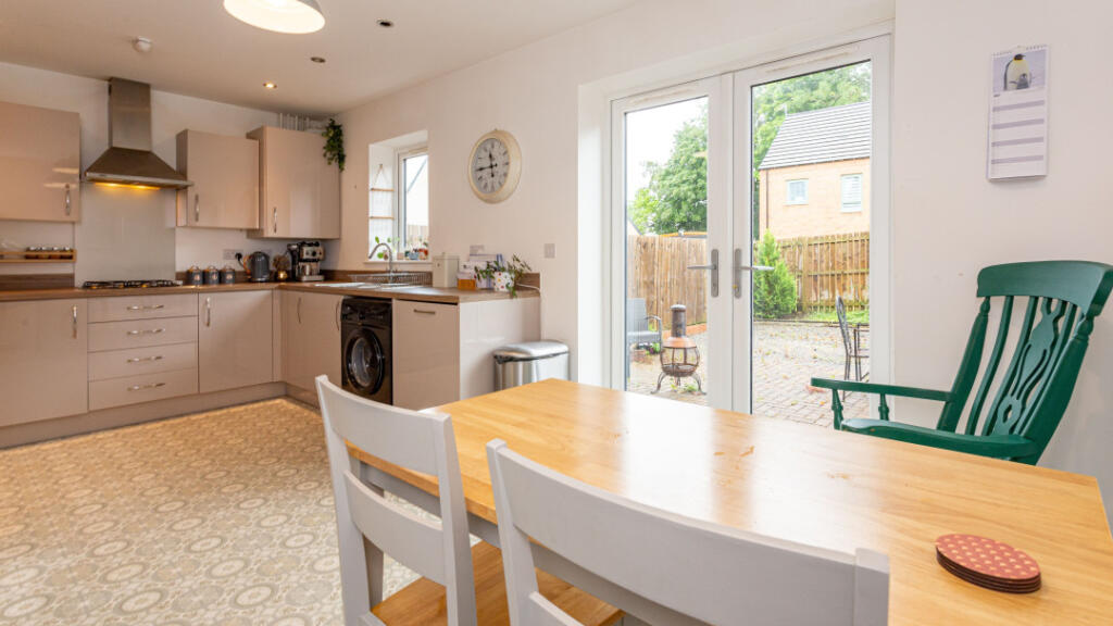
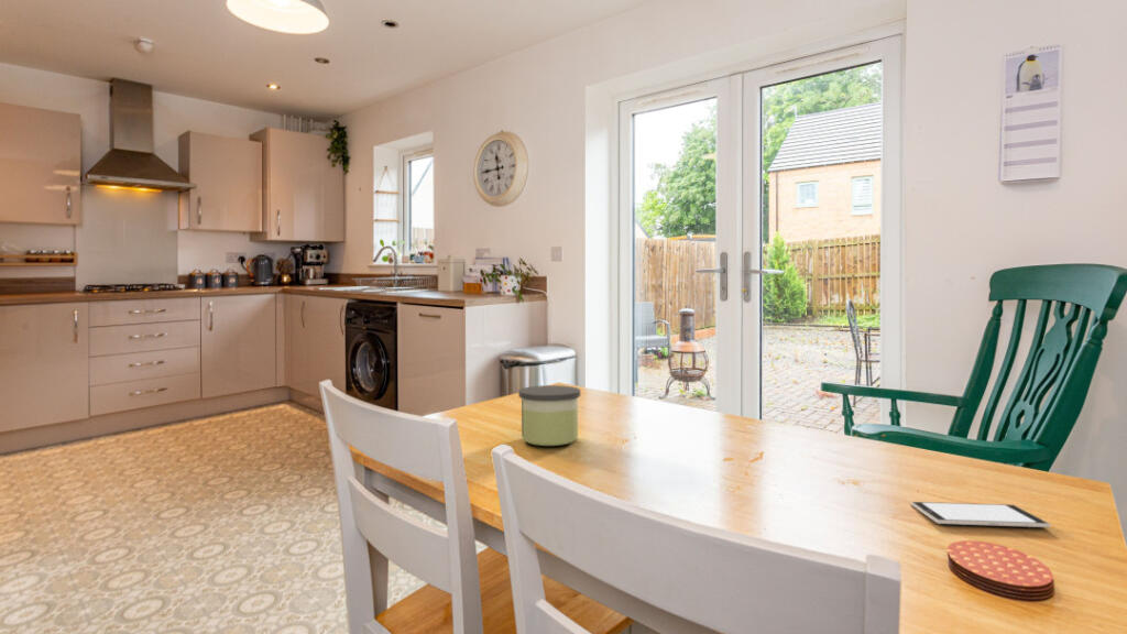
+ candle [517,384,581,447]
+ smartphone [909,501,1052,528]
